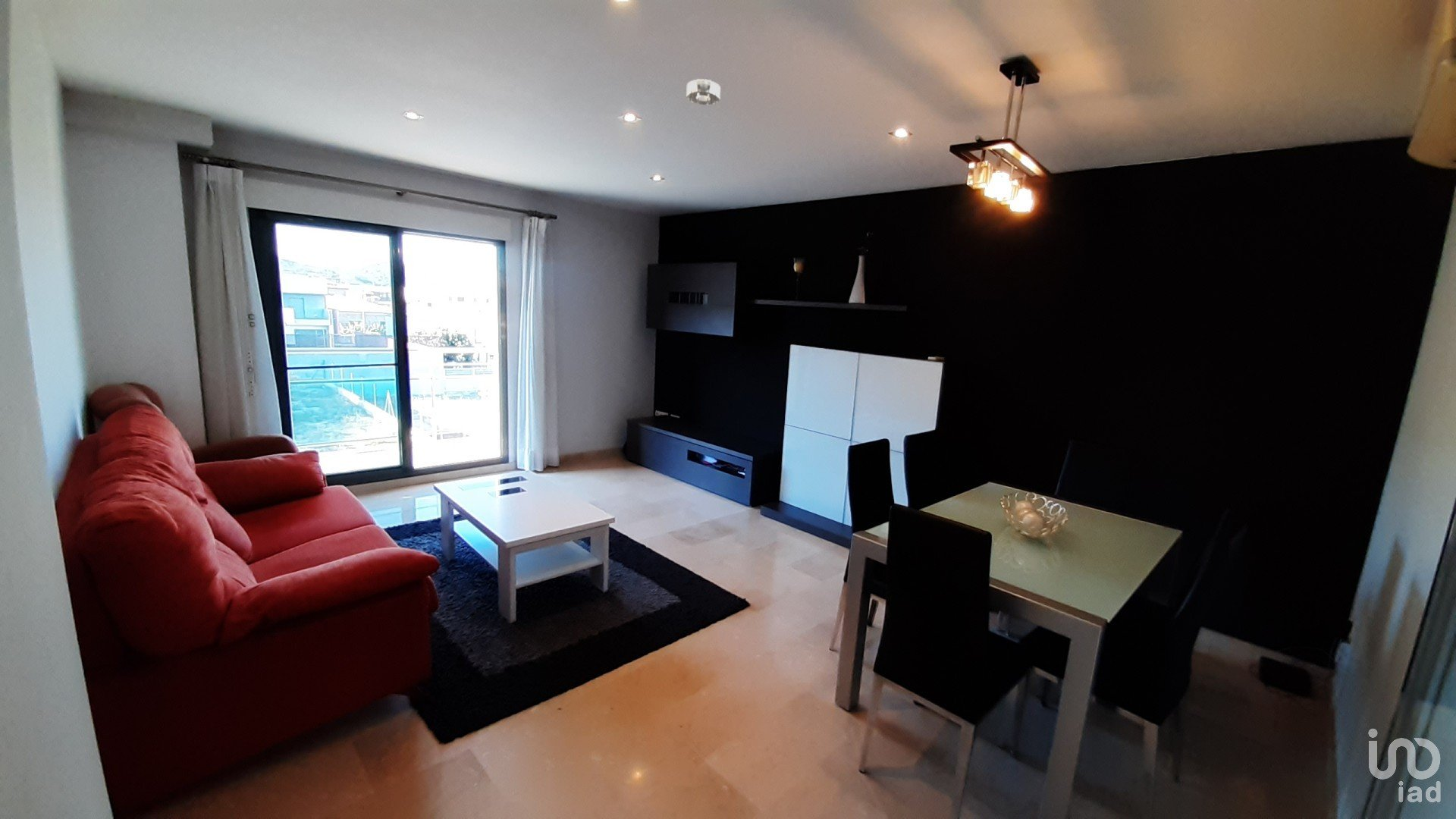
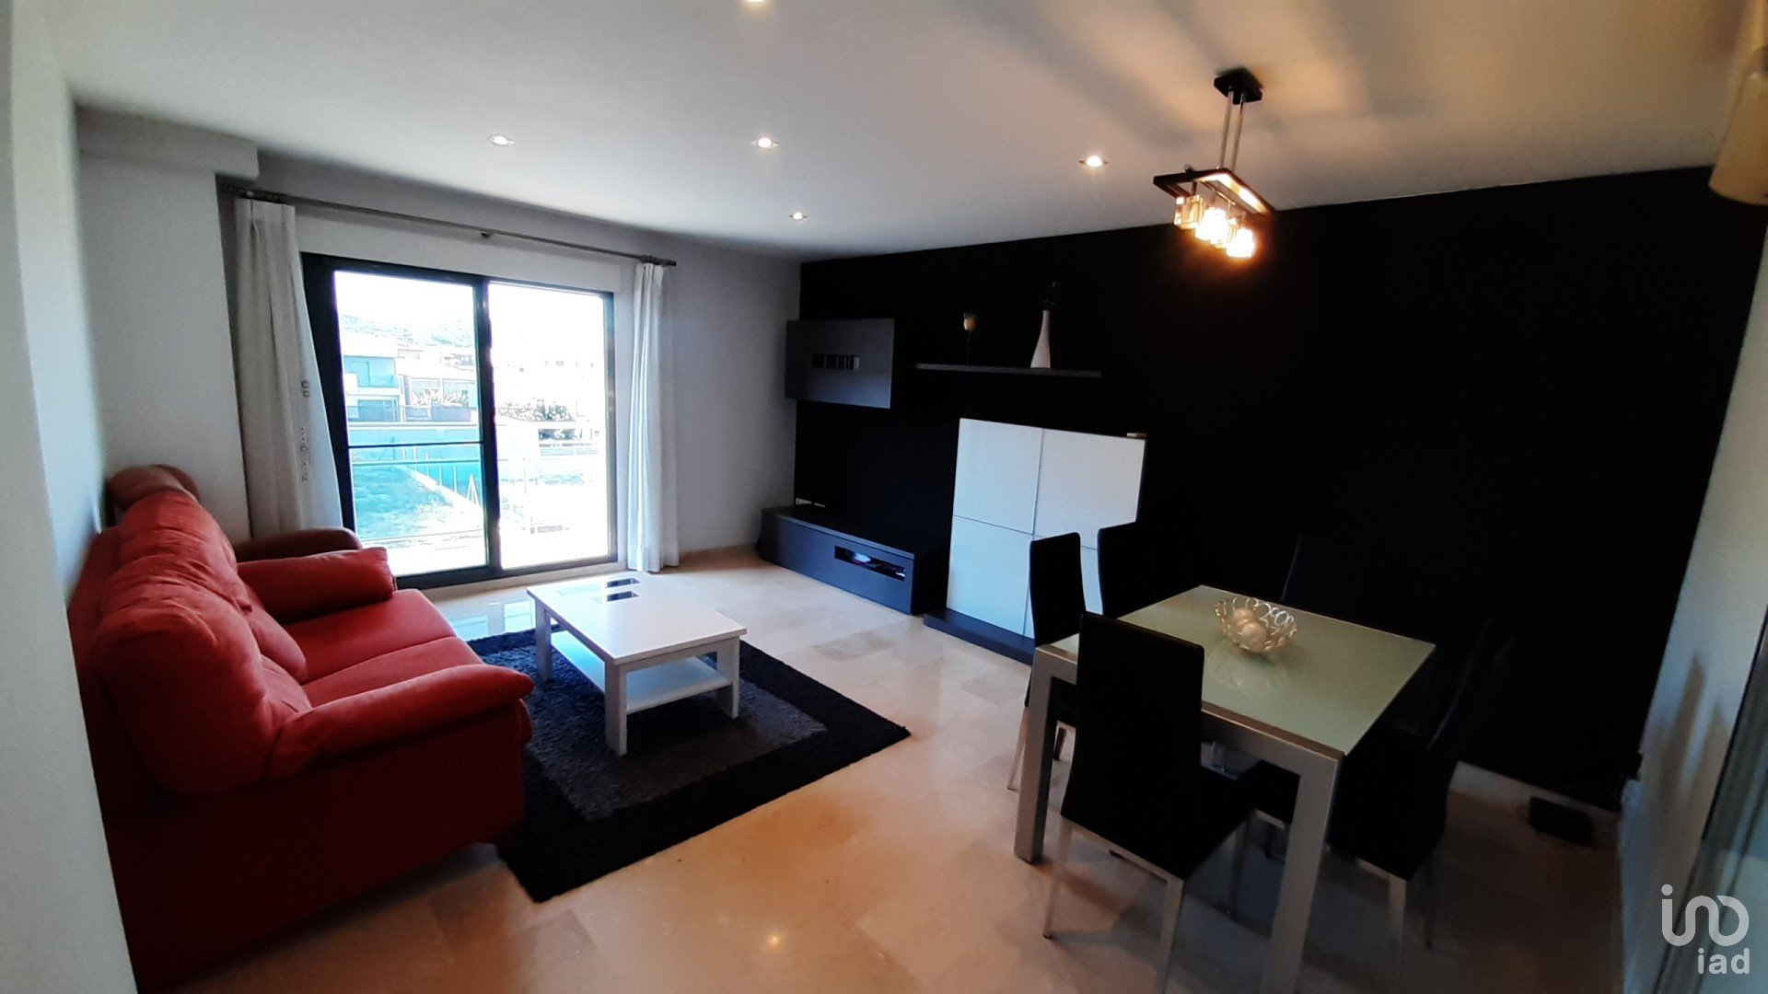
- smoke detector [686,78,721,105]
